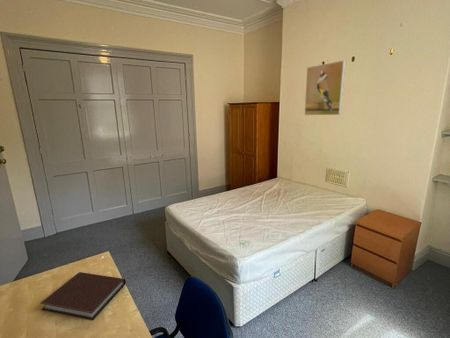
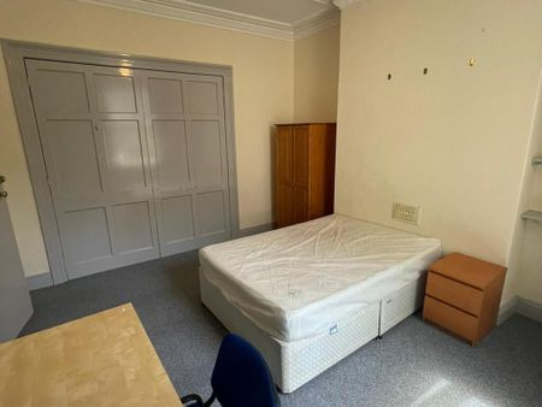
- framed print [303,59,346,116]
- notebook [39,271,127,321]
